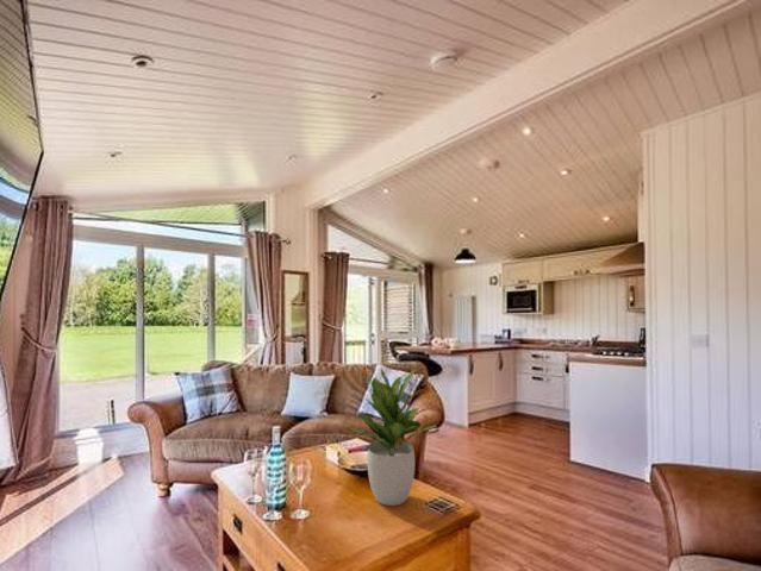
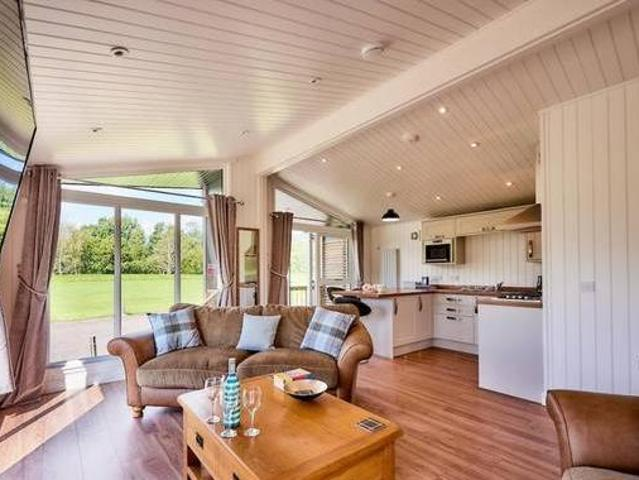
- potted plant [350,366,437,507]
